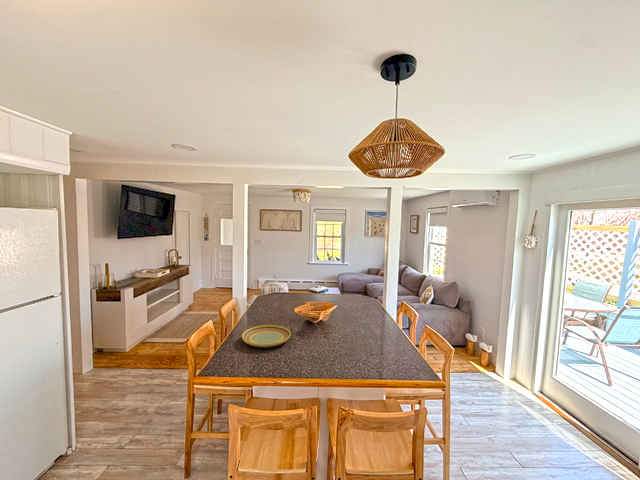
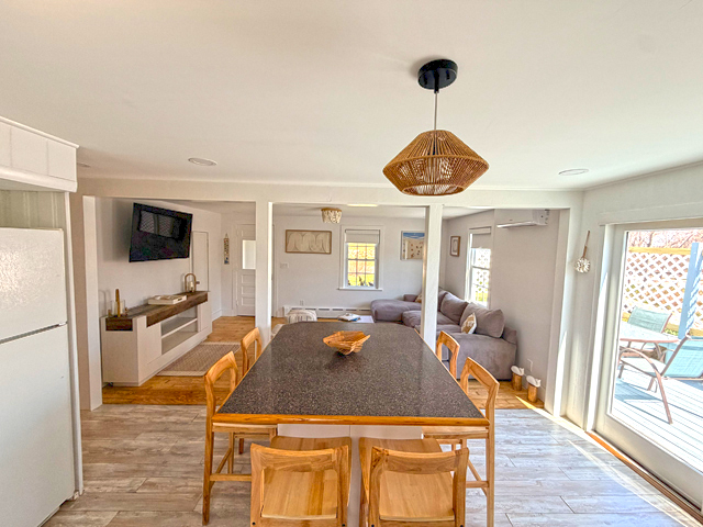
- plate [241,324,292,349]
